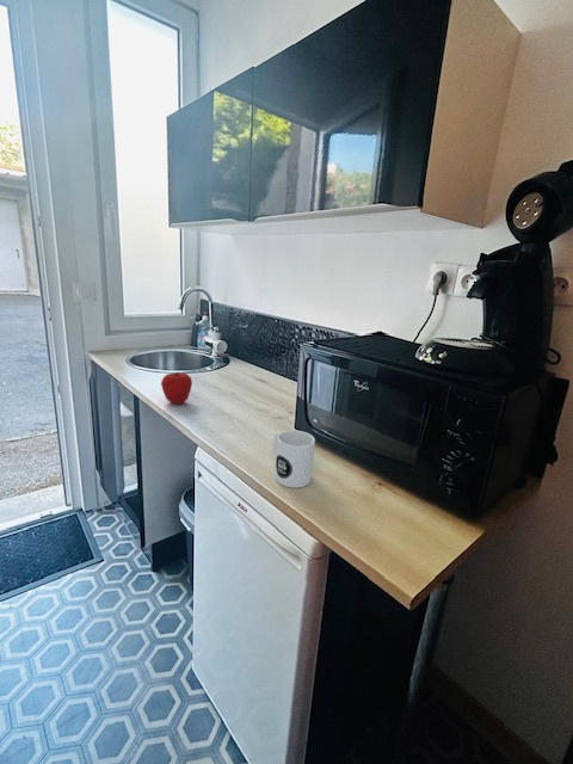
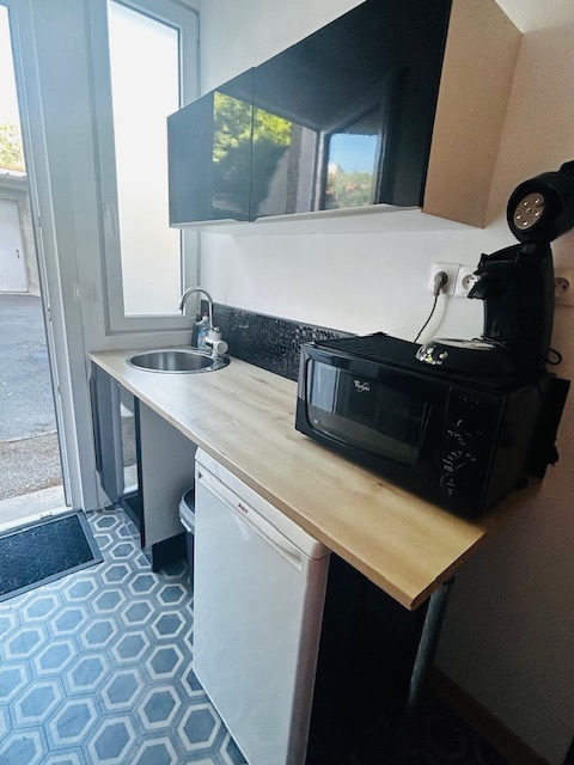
- apple [160,370,193,406]
- mug [272,430,316,489]
